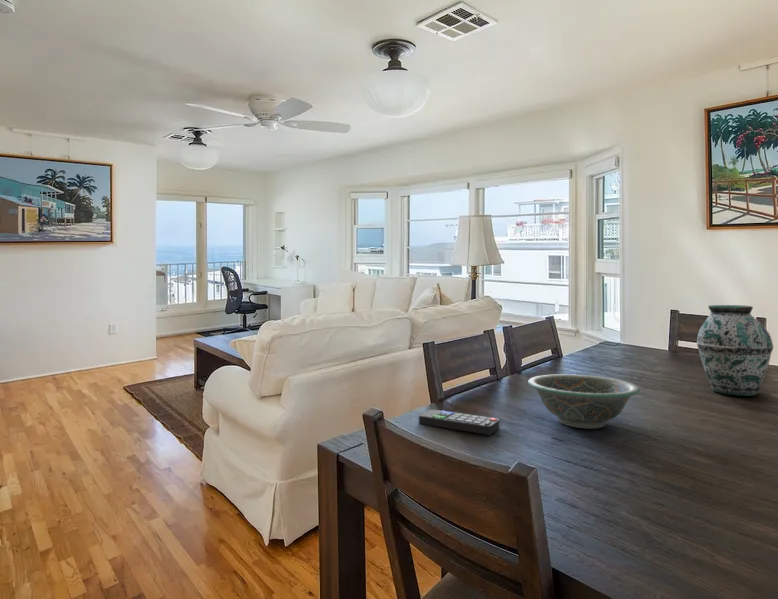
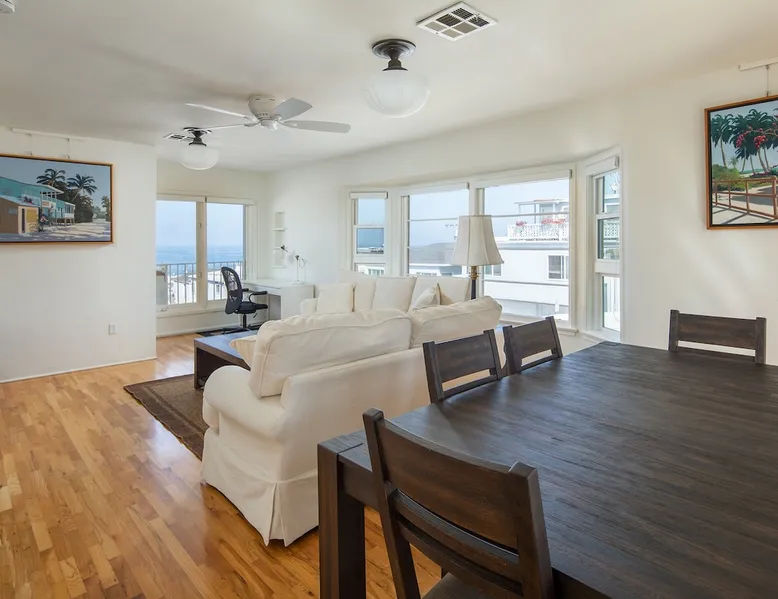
- remote control [418,409,500,435]
- vase [696,304,774,397]
- decorative bowl [527,373,641,430]
